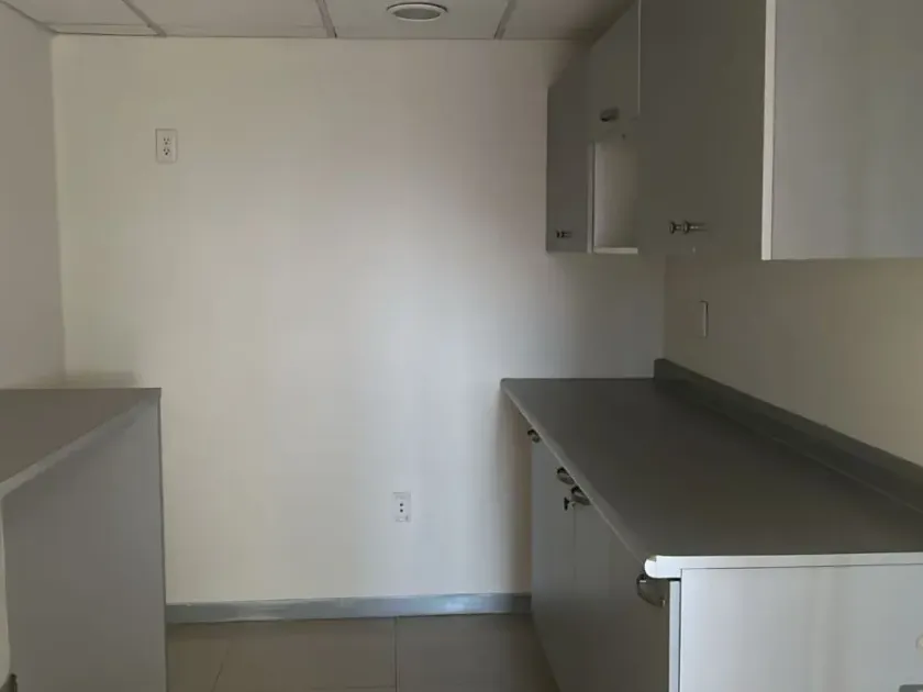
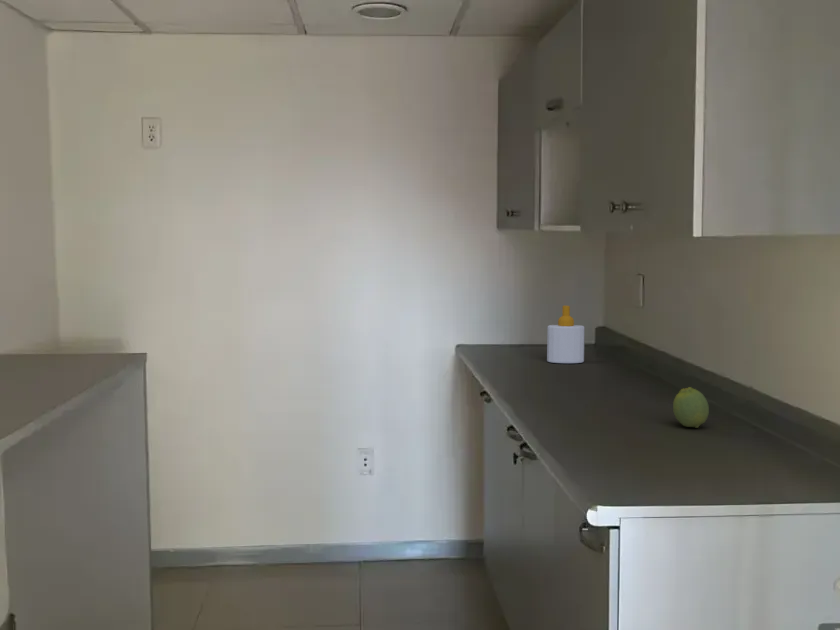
+ fruit [672,386,710,429]
+ soap bottle [546,305,585,364]
